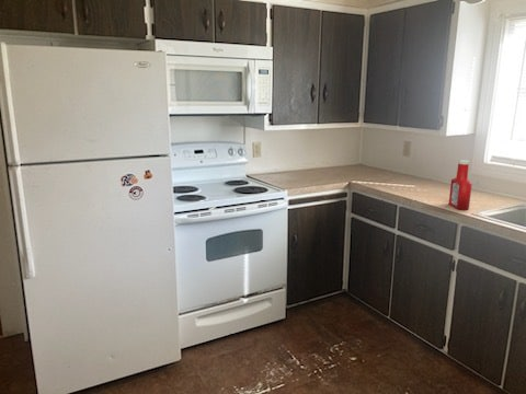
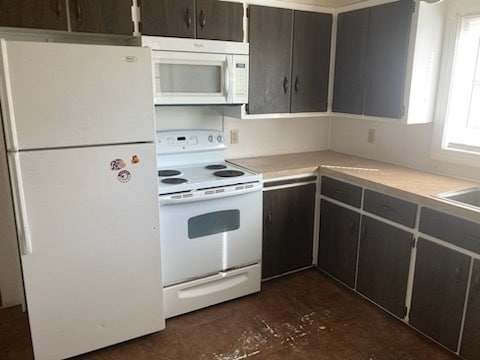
- soap bottle [448,159,473,210]
